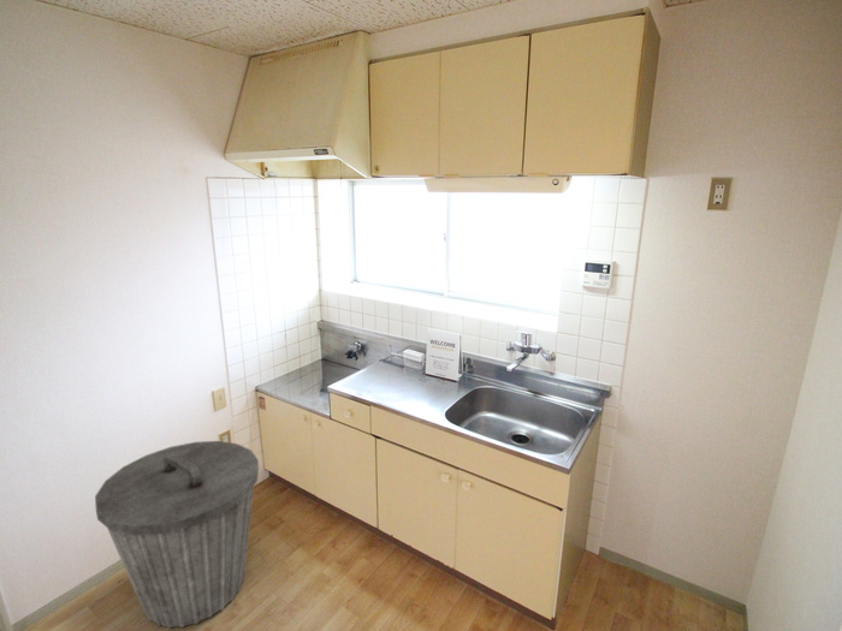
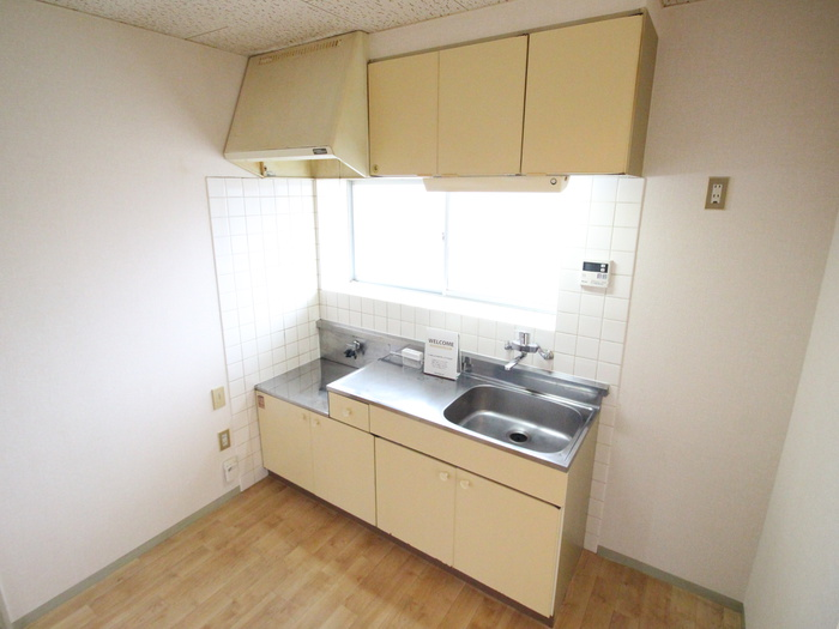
- trash can [94,440,260,630]
